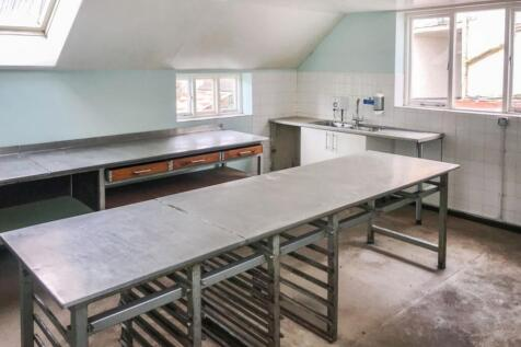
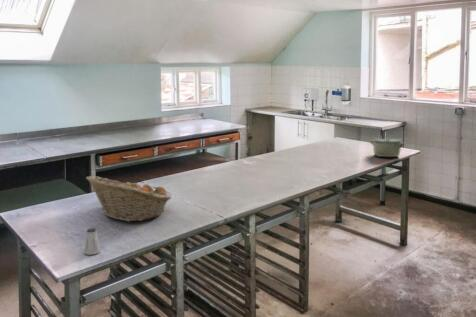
+ cooking pot [369,138,406,158]
+ fruit basket [85,175,172,222]
+ saltshaker [83,227,102,256]
